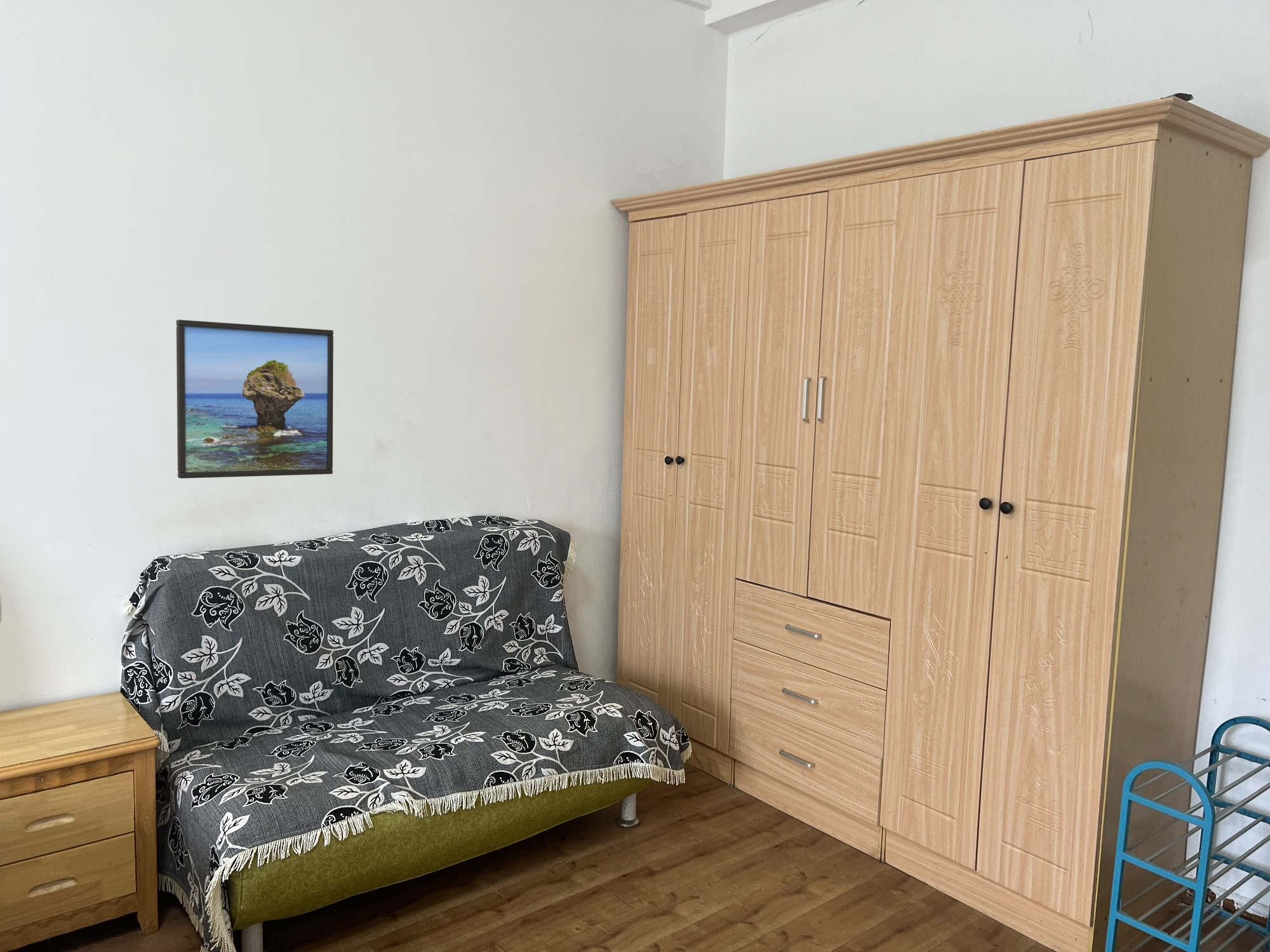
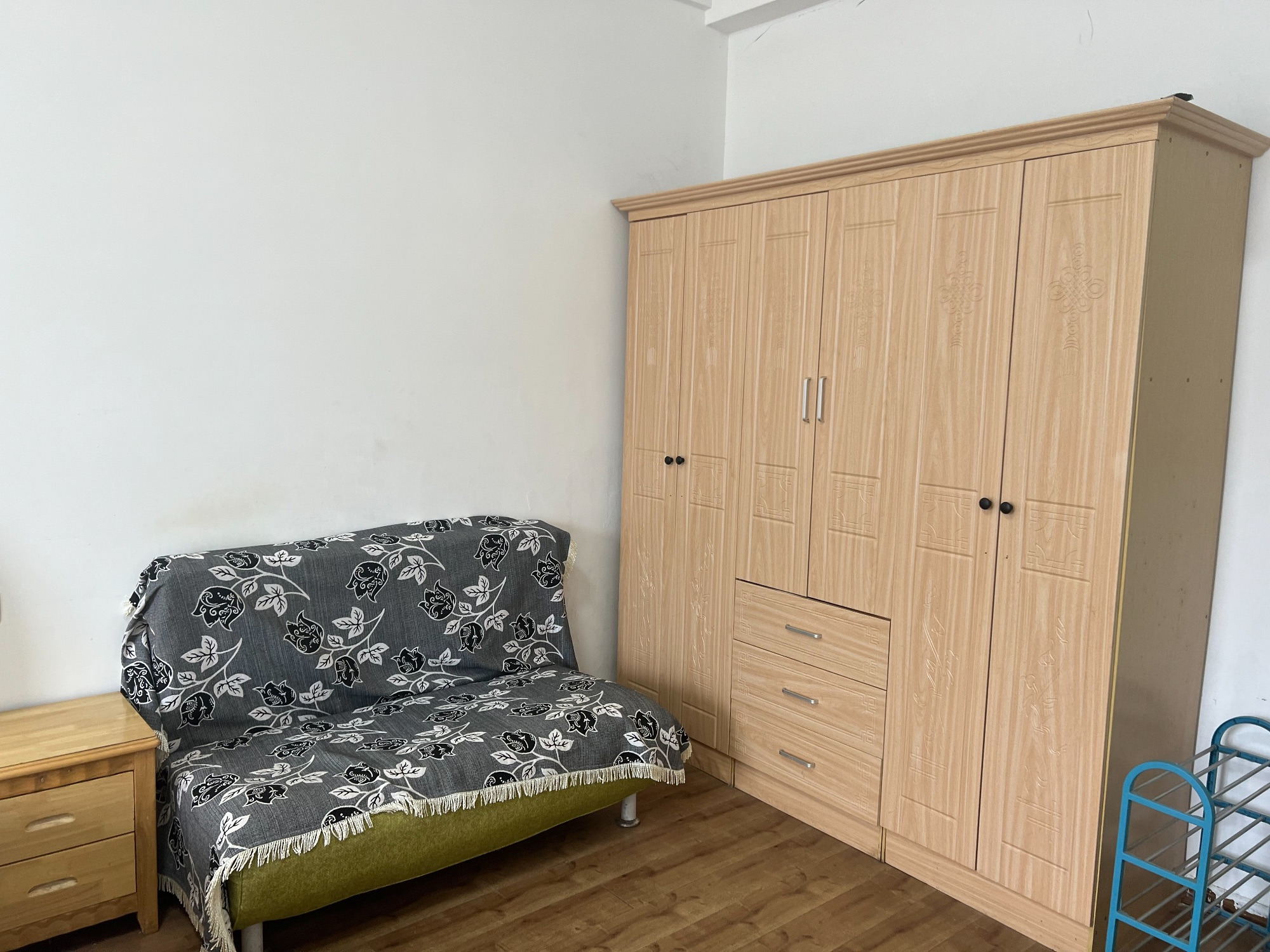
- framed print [176,319,334,479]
